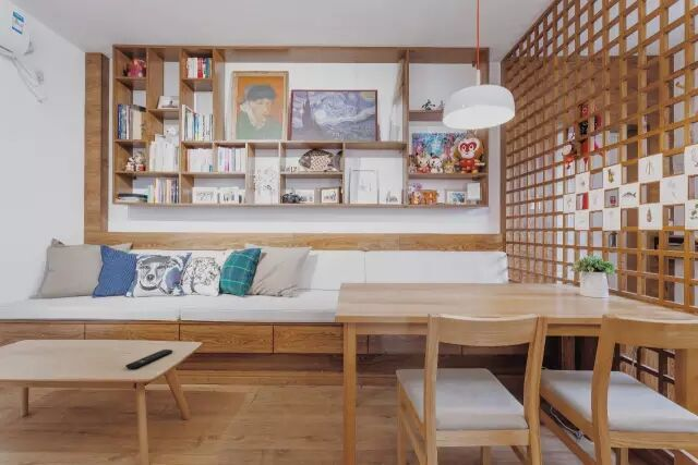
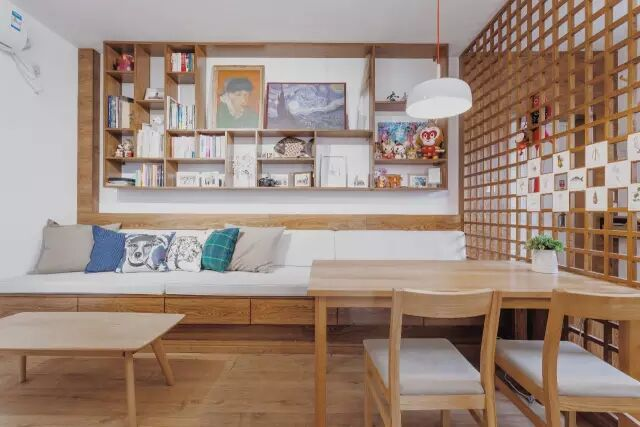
- remote control [124,348,173,370]
